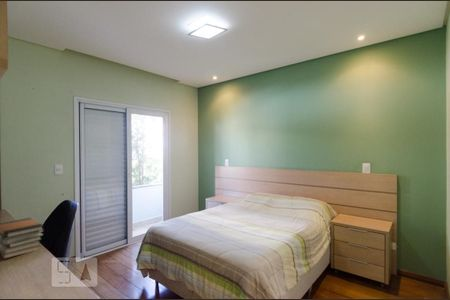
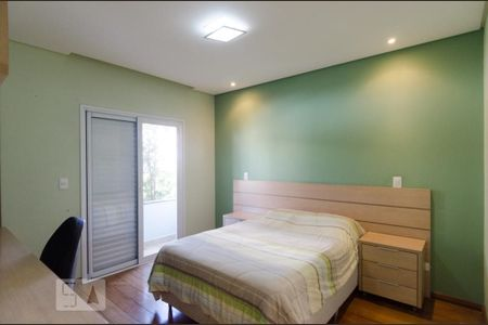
- book stack [0,217,45,260]
